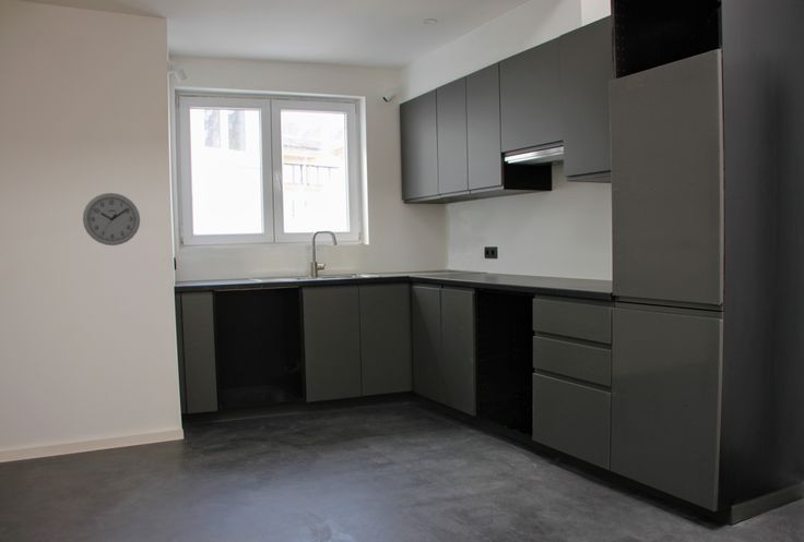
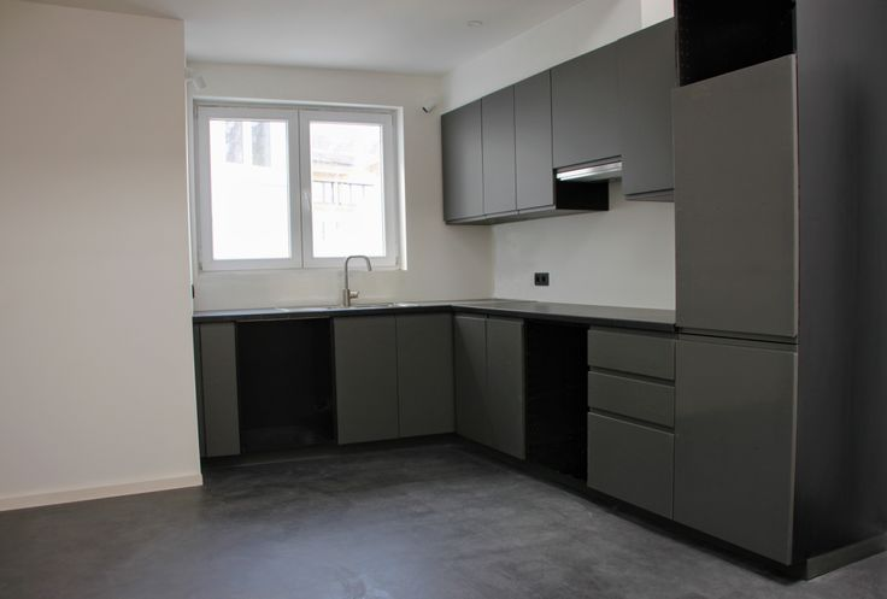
- wall clock [82,192,141,246]
